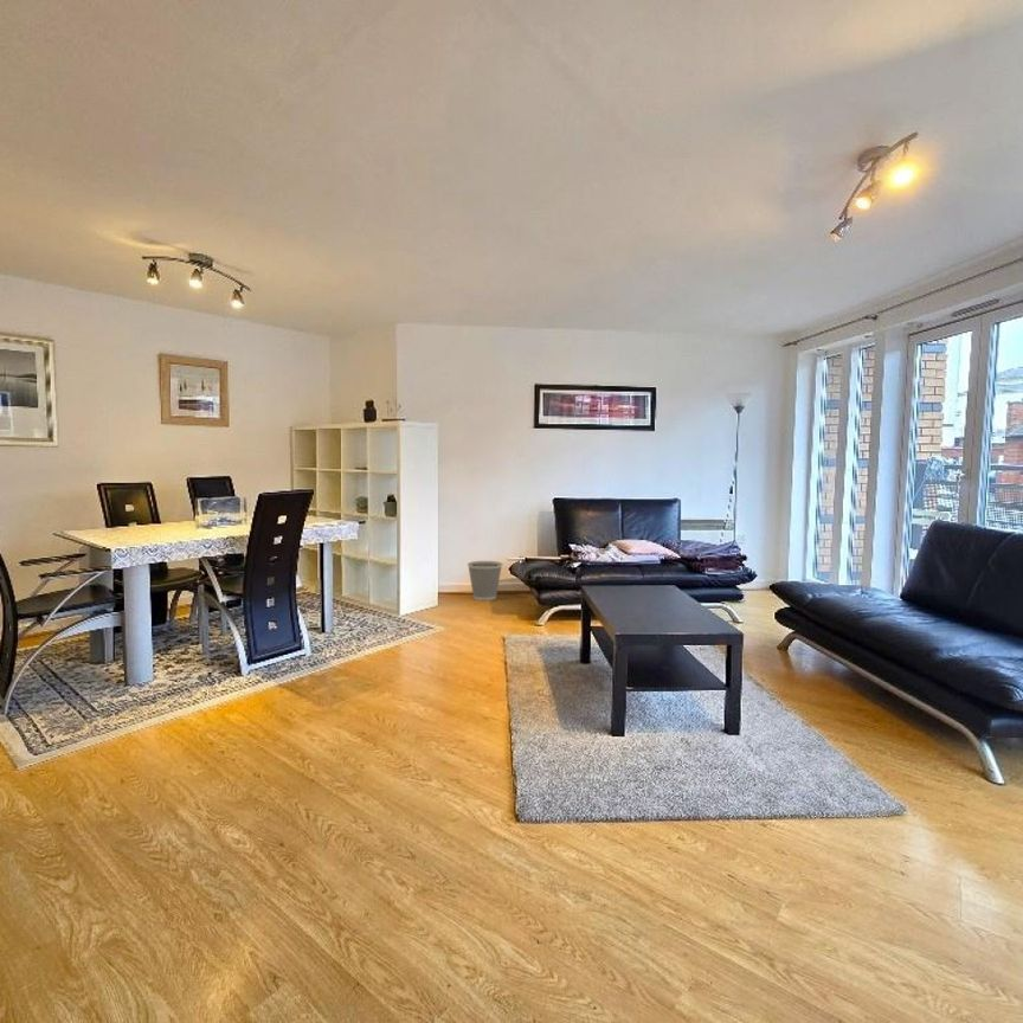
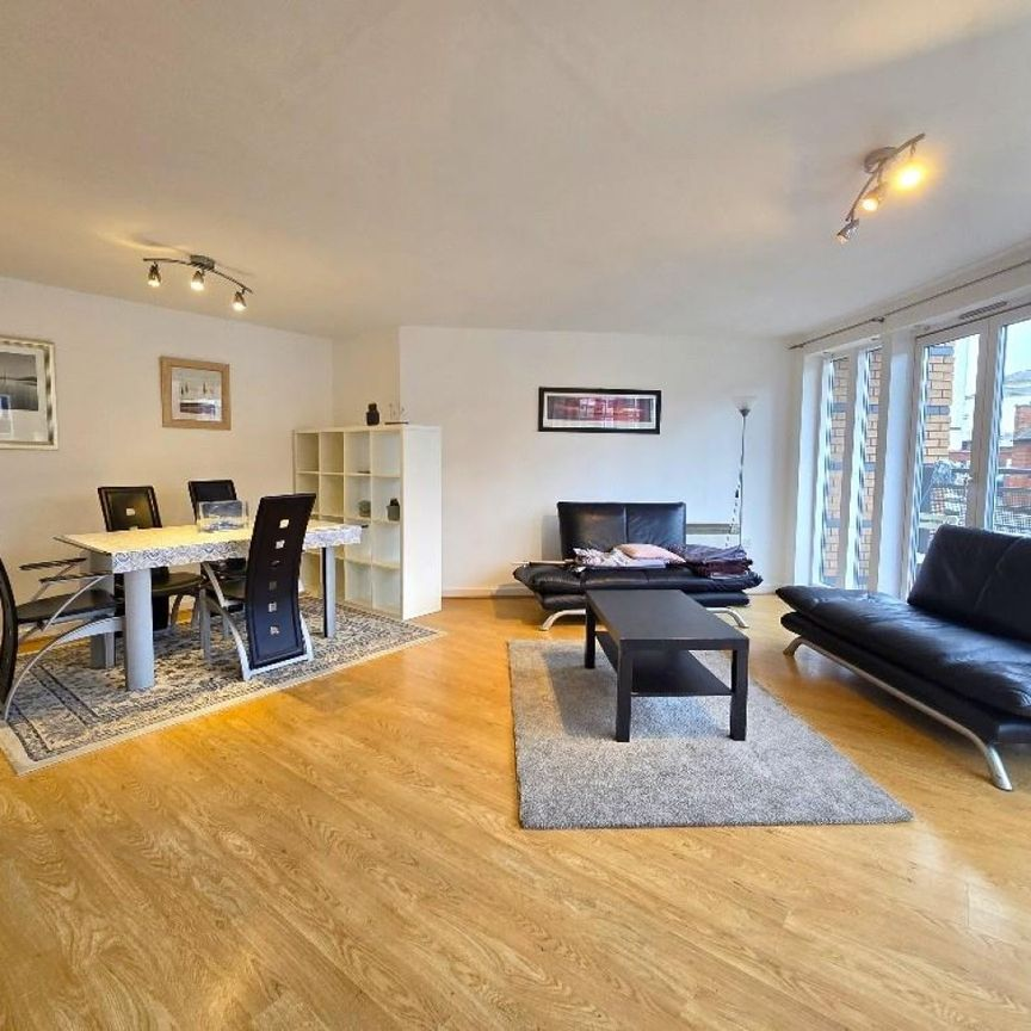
- wastebasket [467,560,503,601]
